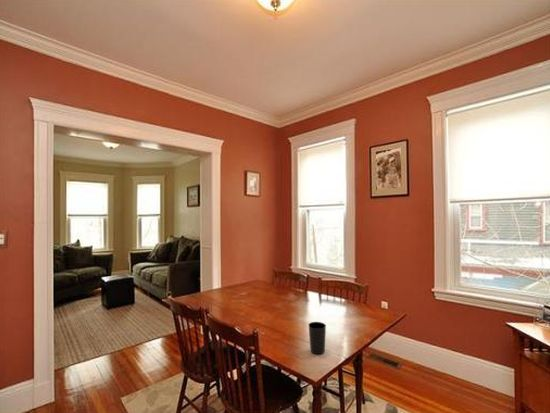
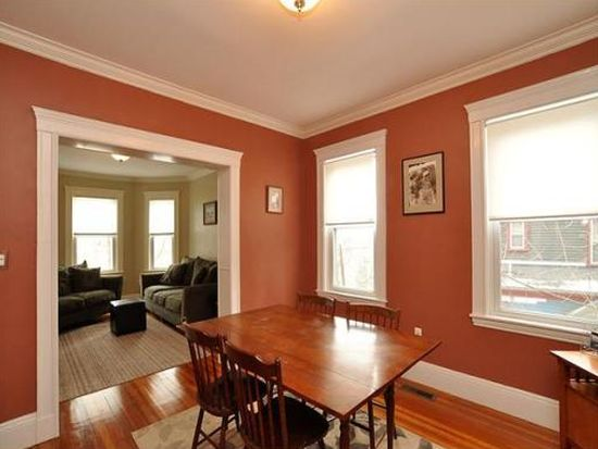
- cup [308,321,327,355]
